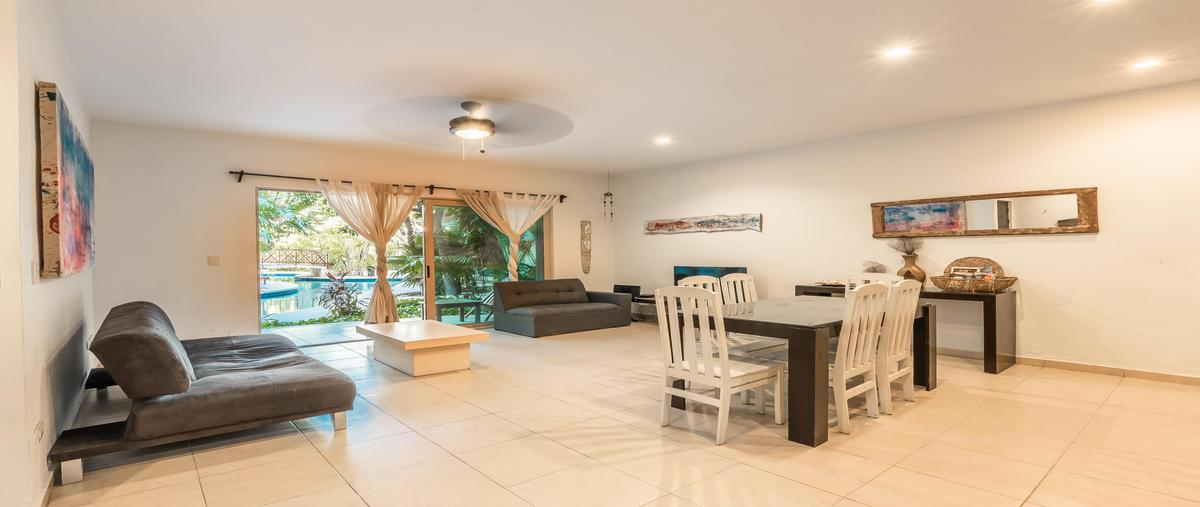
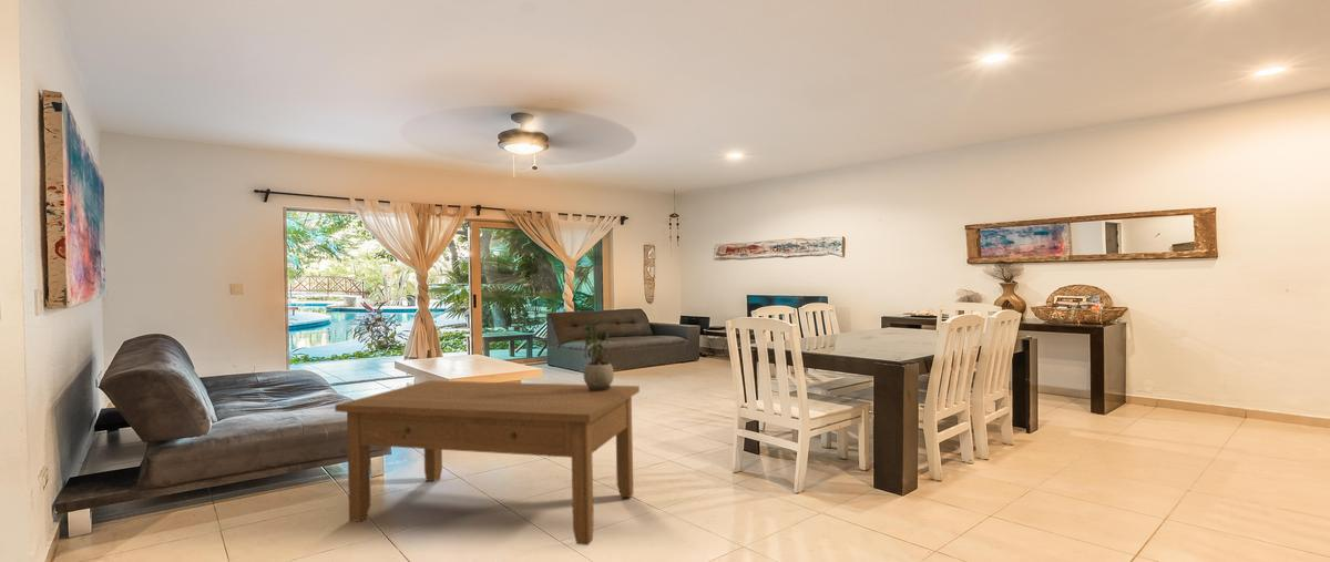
+ coffee table [334,379,641,546]
+ potted plant [582,316,615,391]
